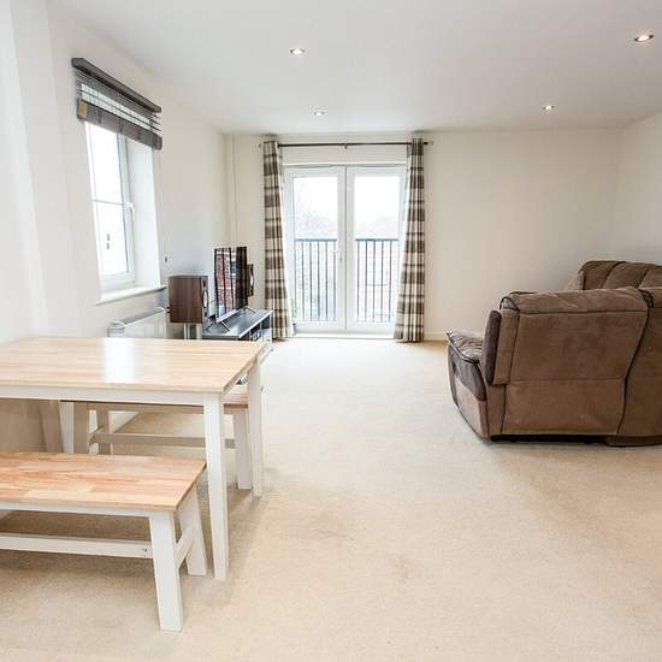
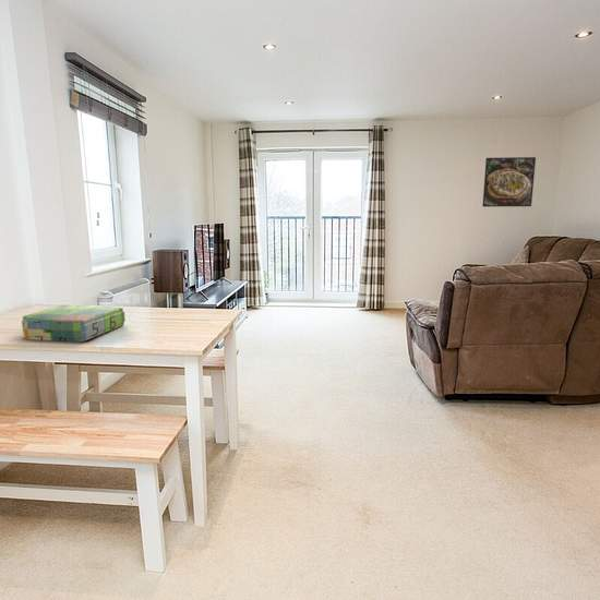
+ board game [21,304,127,343]
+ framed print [481,156,537,207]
